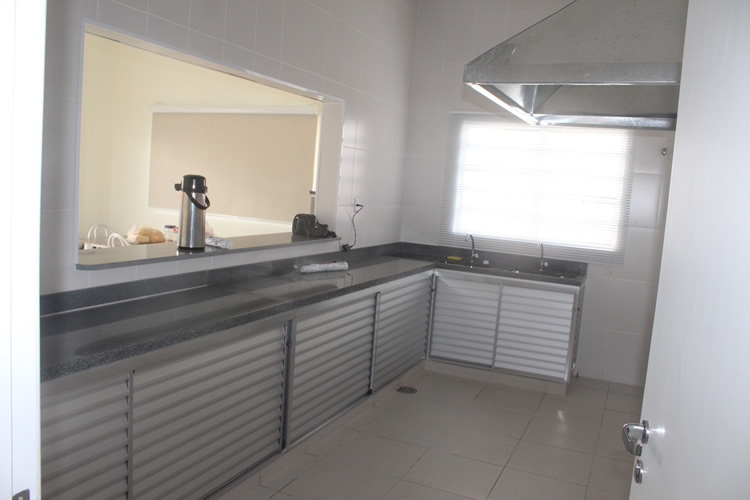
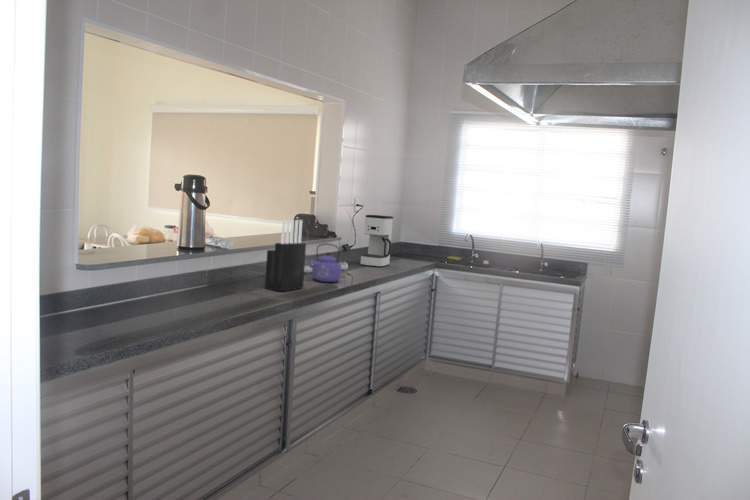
+ knife block [264,219,307,292]
+ kettle [305,243,342,283]
+ coffee maker [360,214,394,268]
